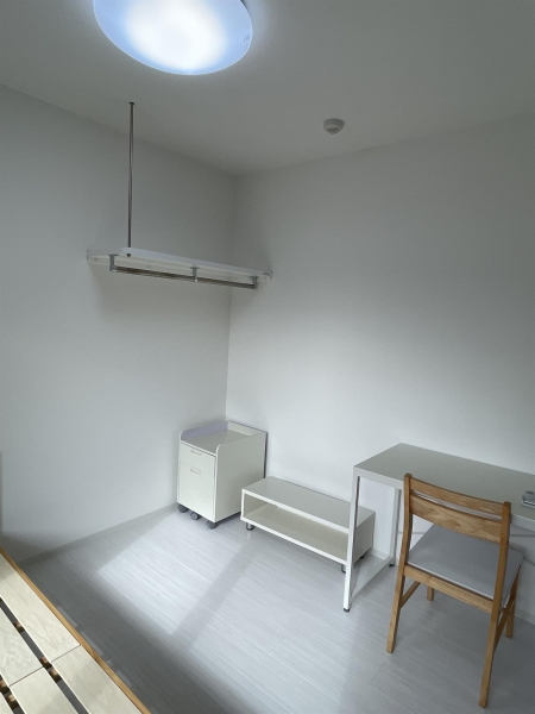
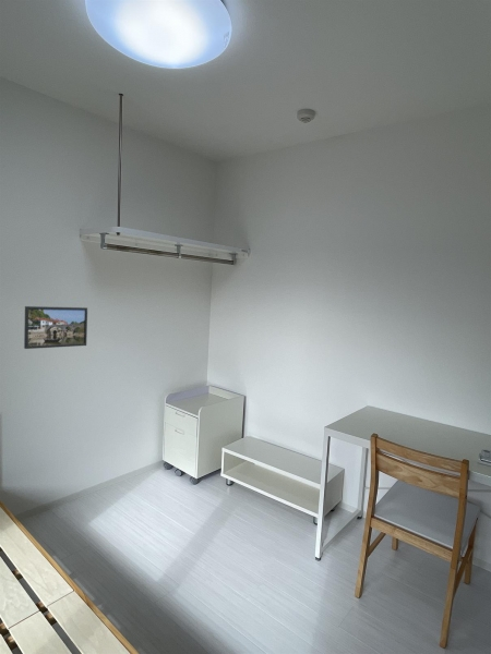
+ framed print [23,305,88,350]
